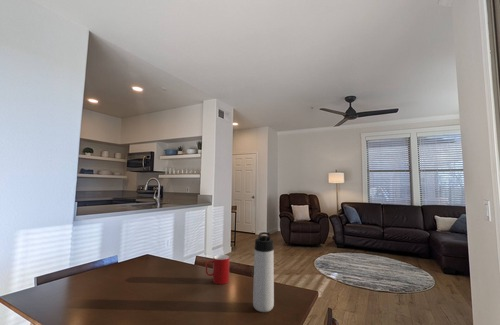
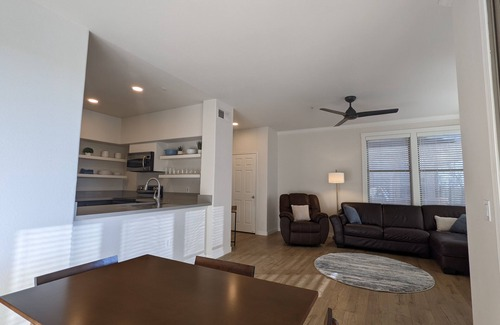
- thermos bottle [252,231,275,313]
- cup [205,254,231,285]
